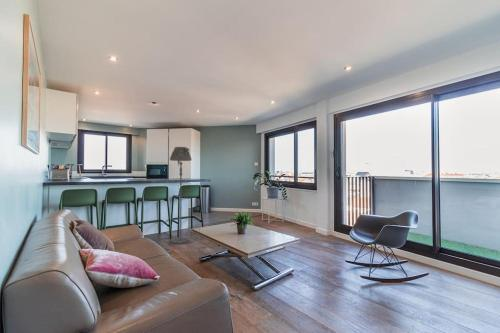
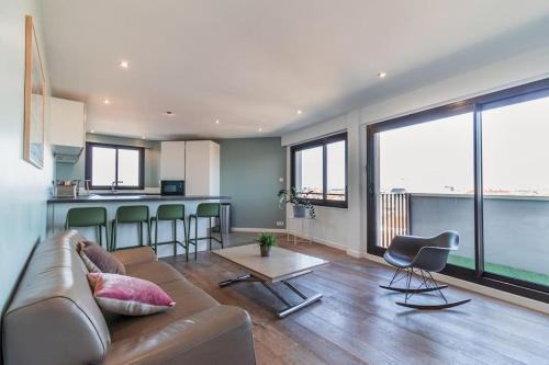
- floor lamp [169,146,193,245]
